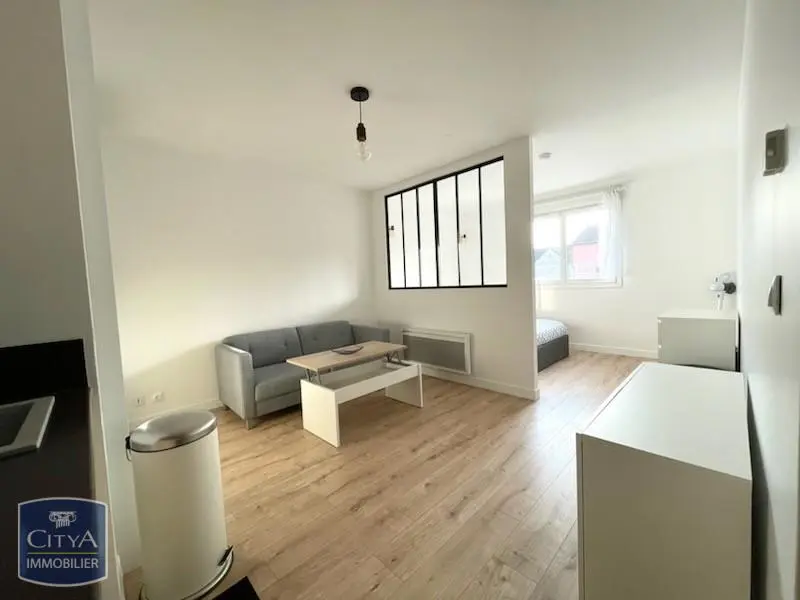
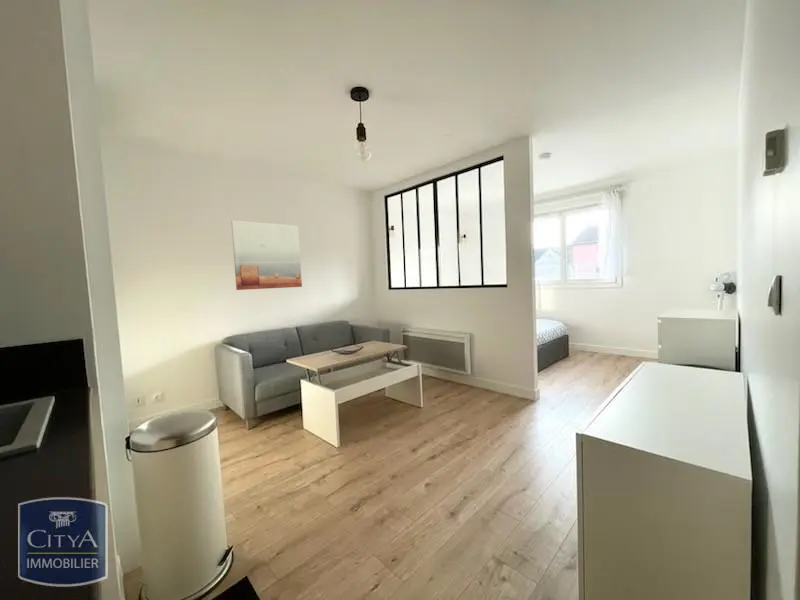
+ wall art [230,219,303,291]
